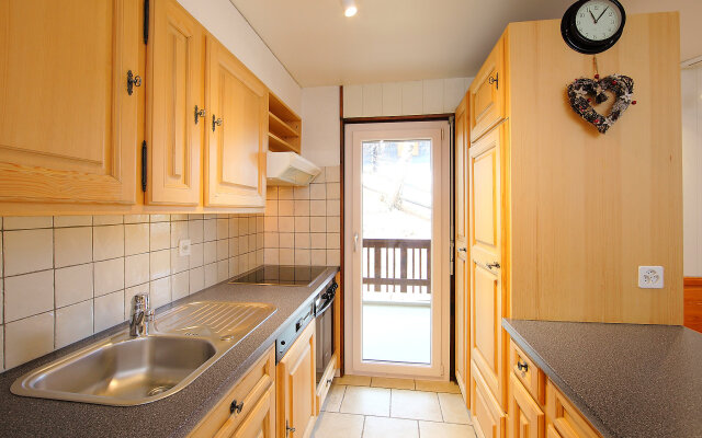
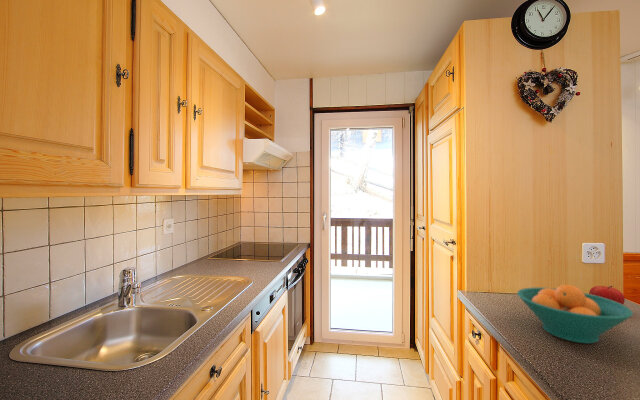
+ fruit [588,285,626,305]
+ fruit bowl [516,284,634,344]
